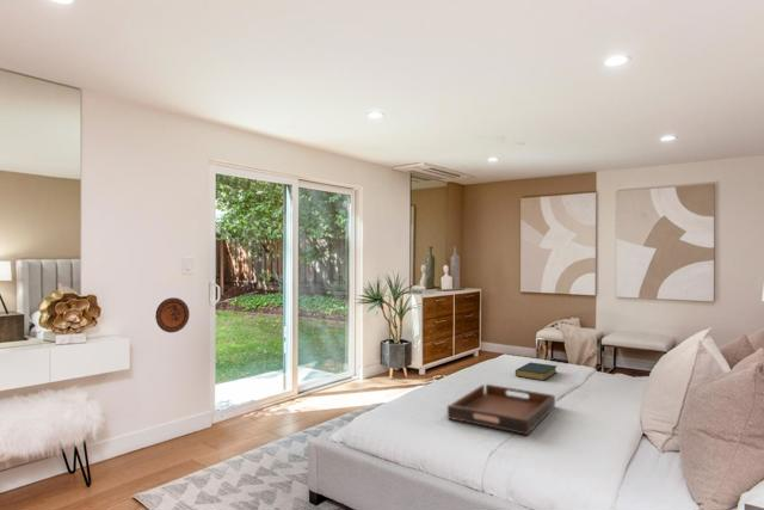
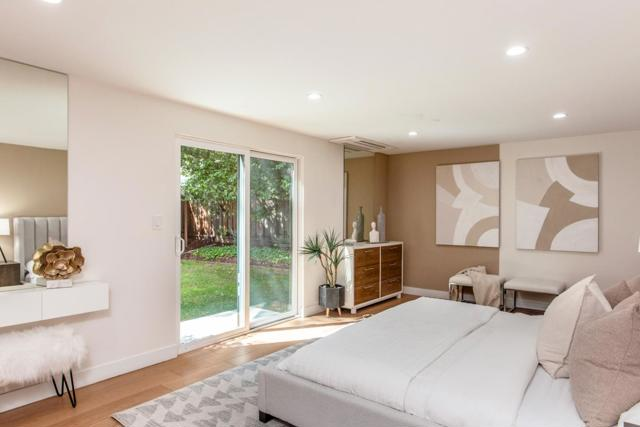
- hardback book [515,361,559,382]
- serving tray [446,383,556,436]
- decorative plate [154,296,191,333]
